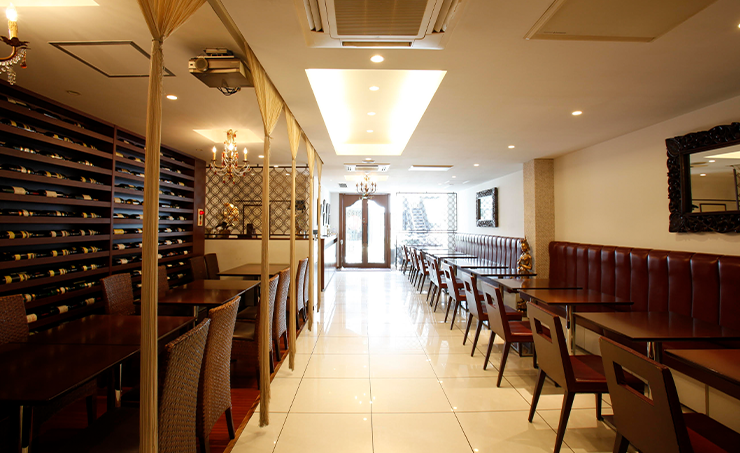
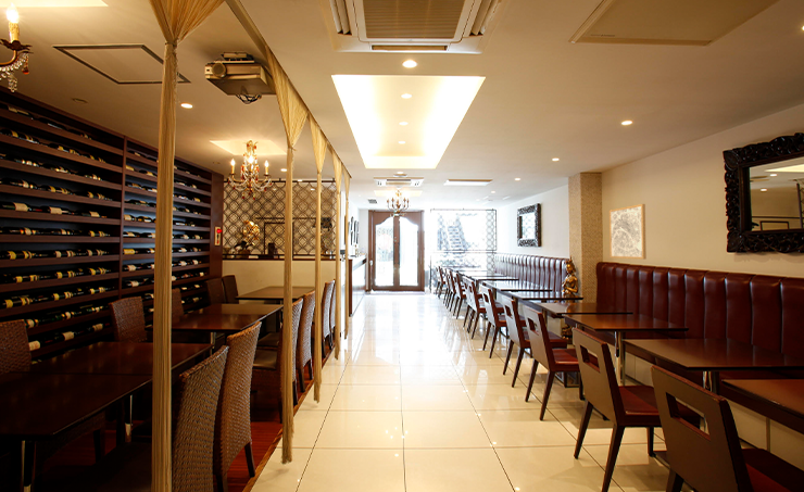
+ wall art [608,203,648,261]
